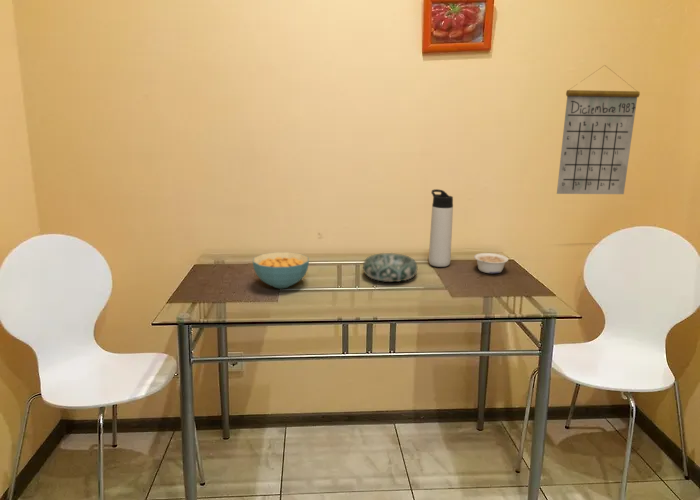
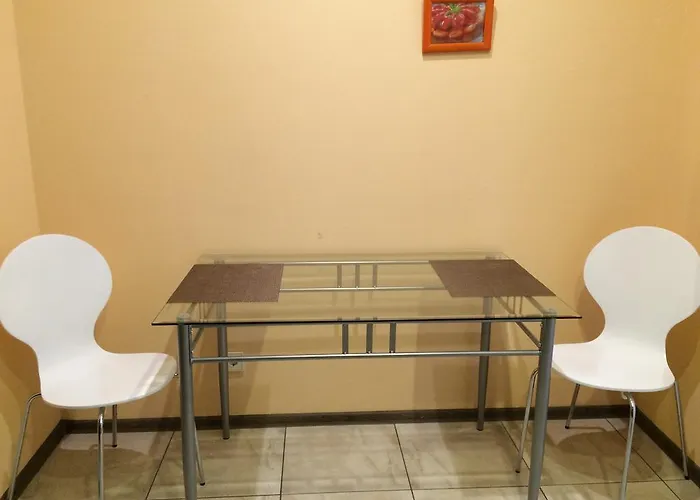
- thermos bottle [428,188,454,268]
- decorative bowl [362,252,419,283]
- legume [473,252,509,275]
- cereal bowl [252,251,310,289]
- calendar [556,64,641,195]
